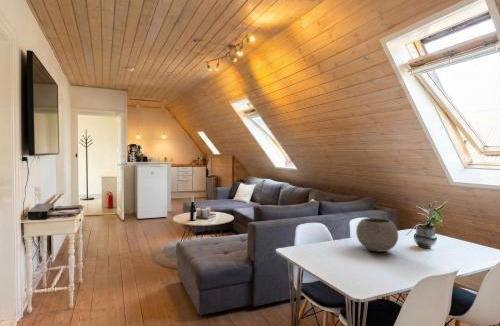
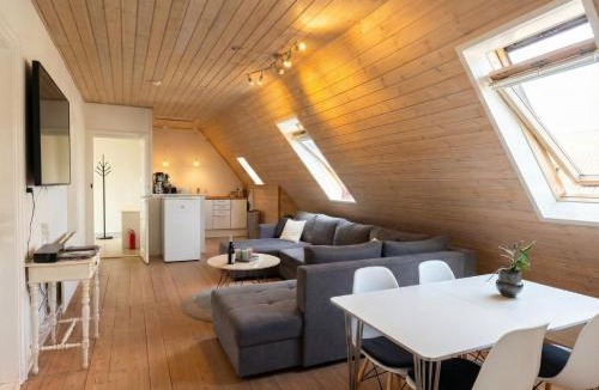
- bowl [355,217,399,253]
